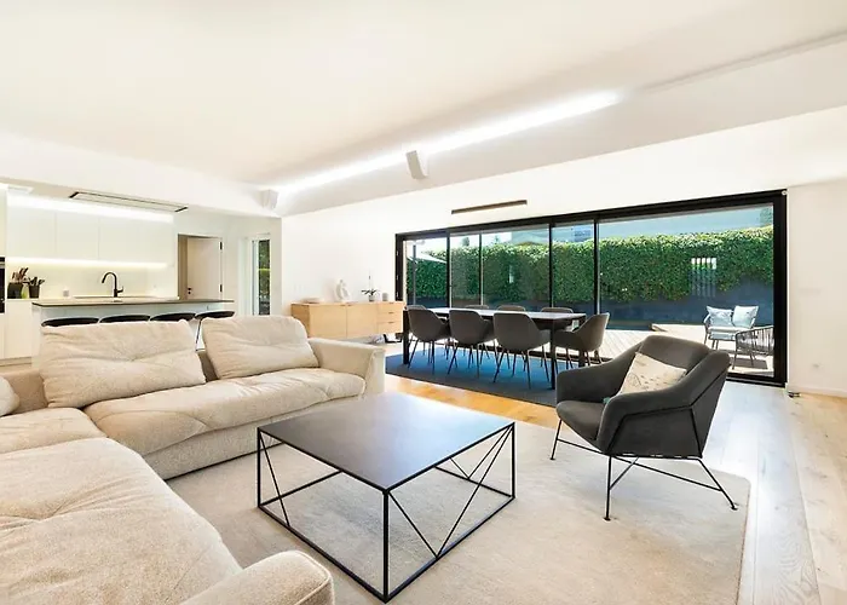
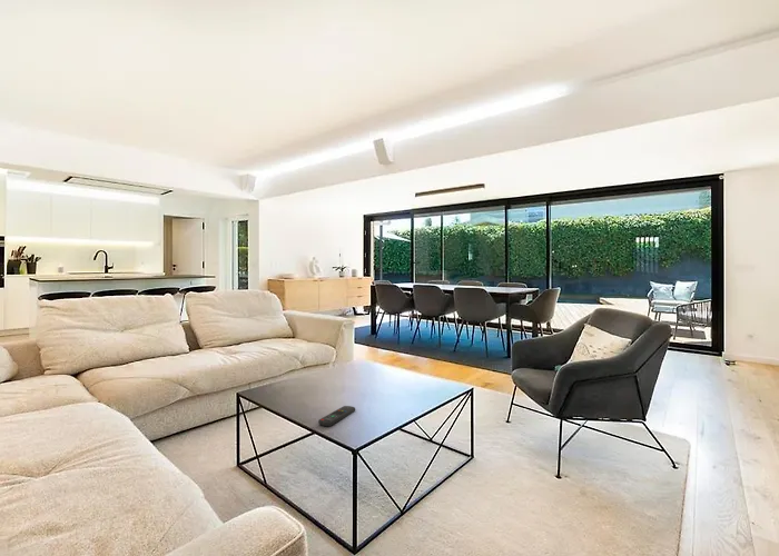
+ remote control [317,405,356,427]
